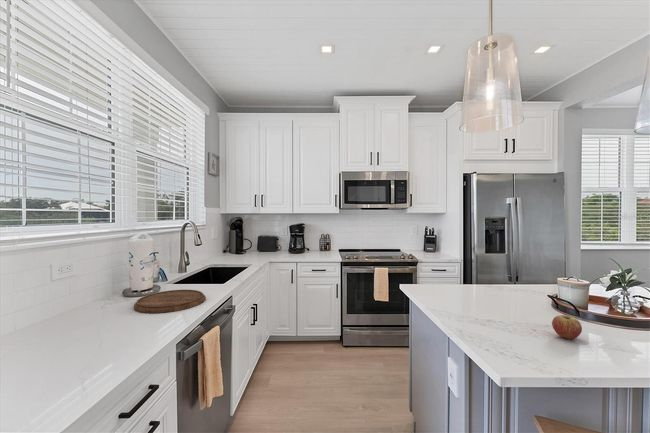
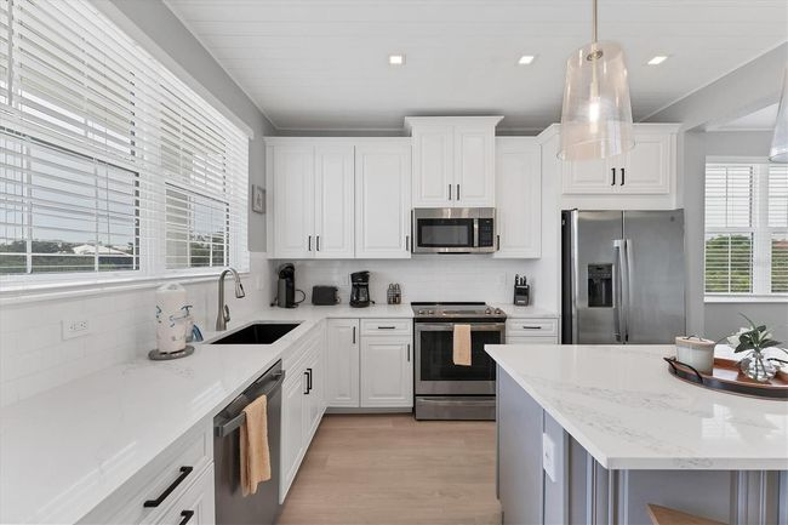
- cutting board [133,289,207,314]
- fruit [551,314,583,340]
